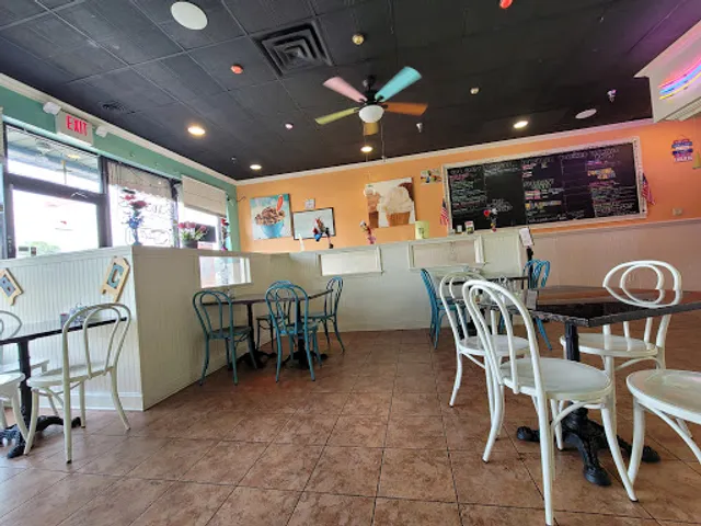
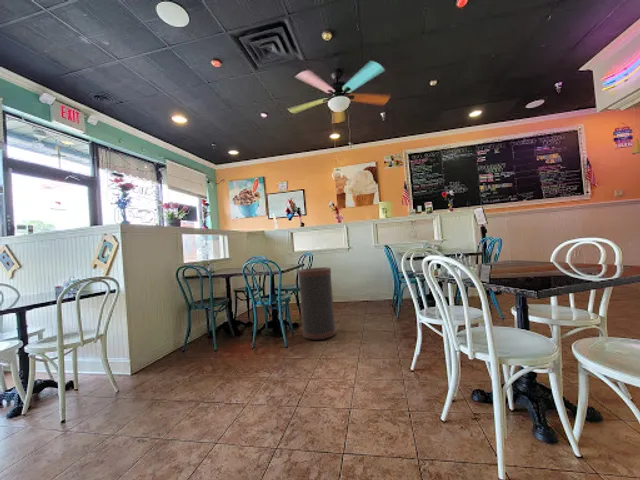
+ trash can [297,266,337,341]
